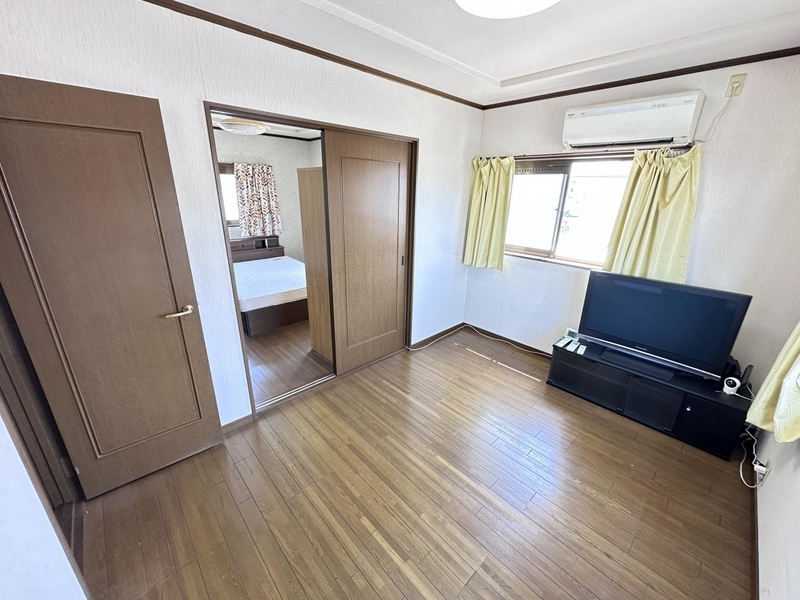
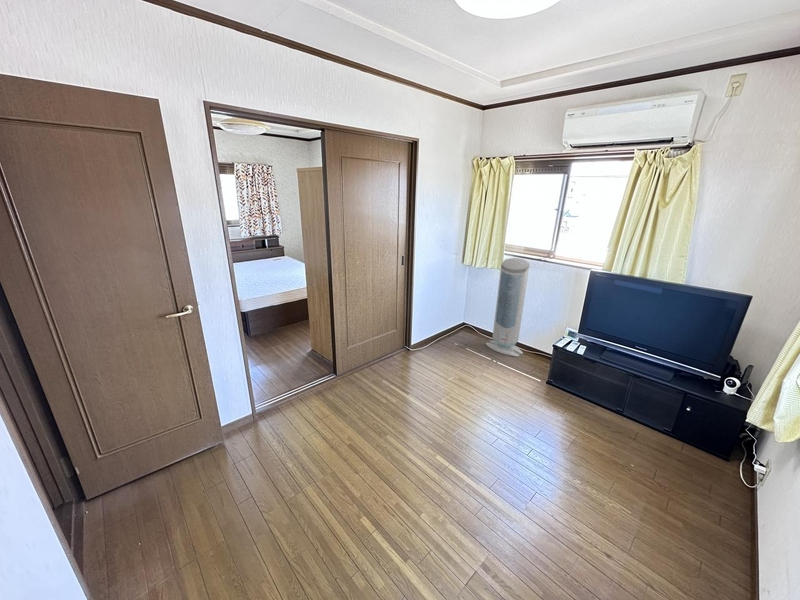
+ air purifier [485,257,531,358]
